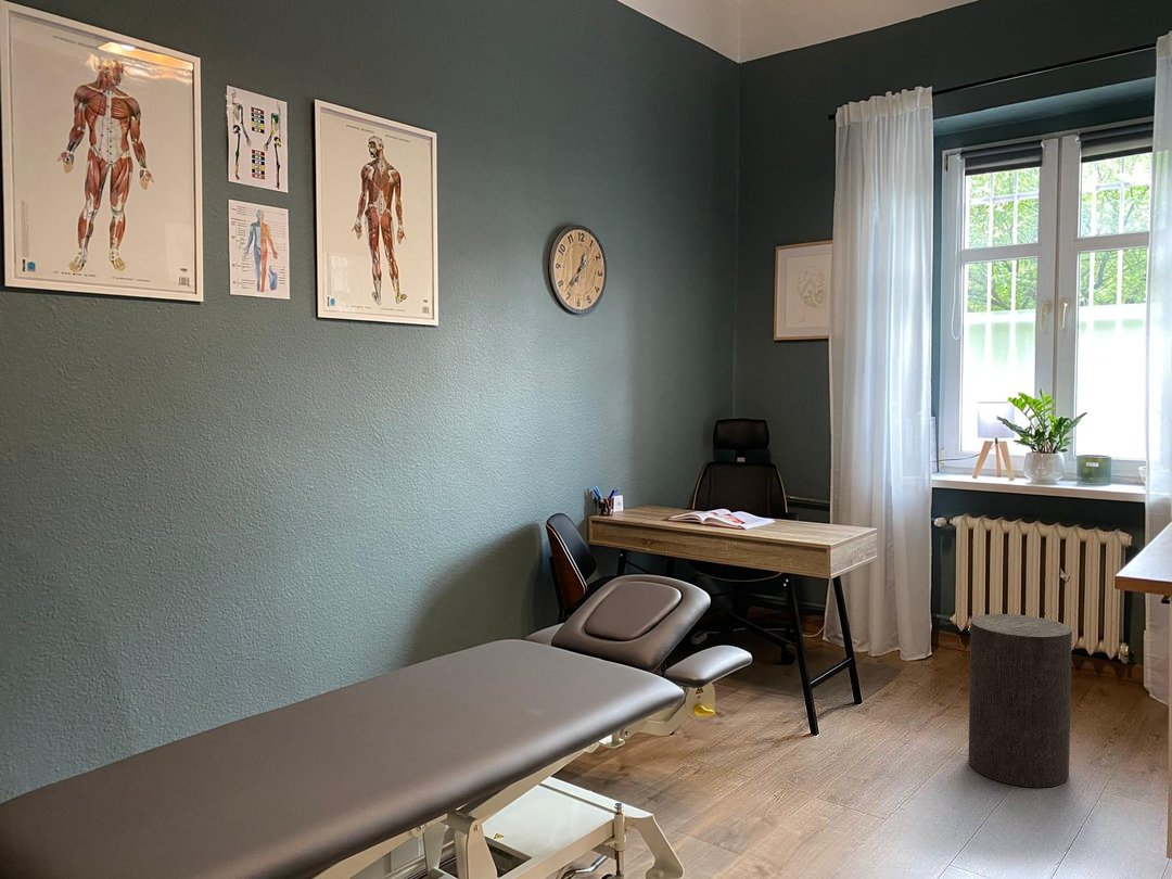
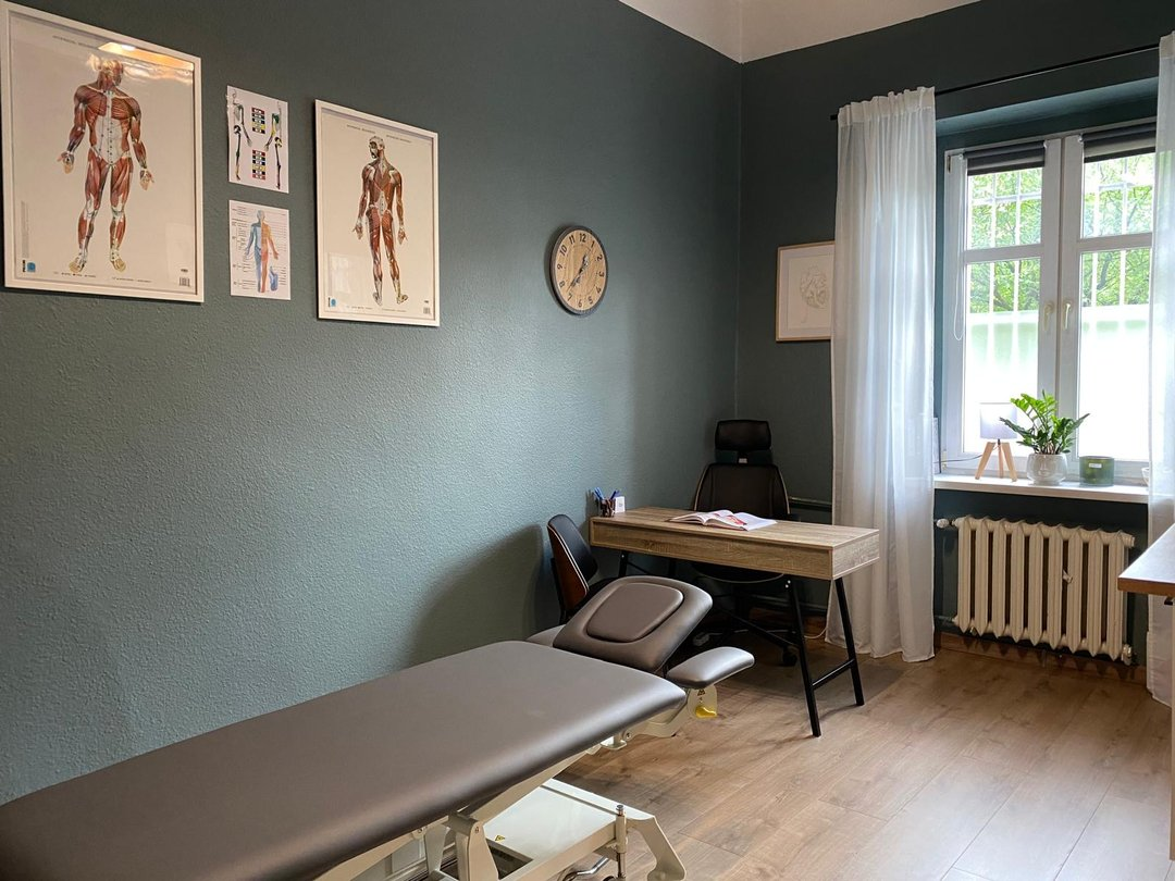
- stool [967,613,1073,788]
